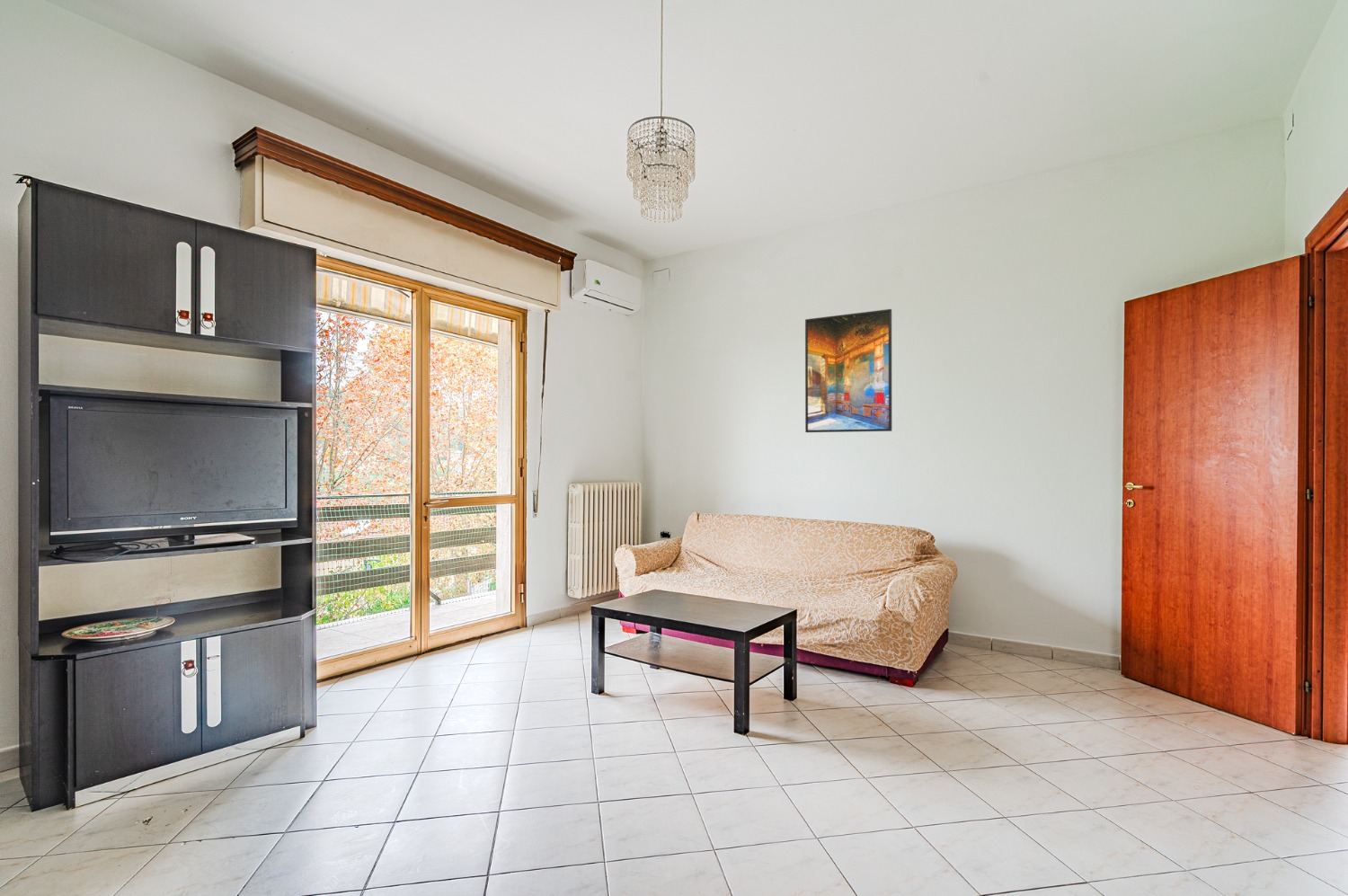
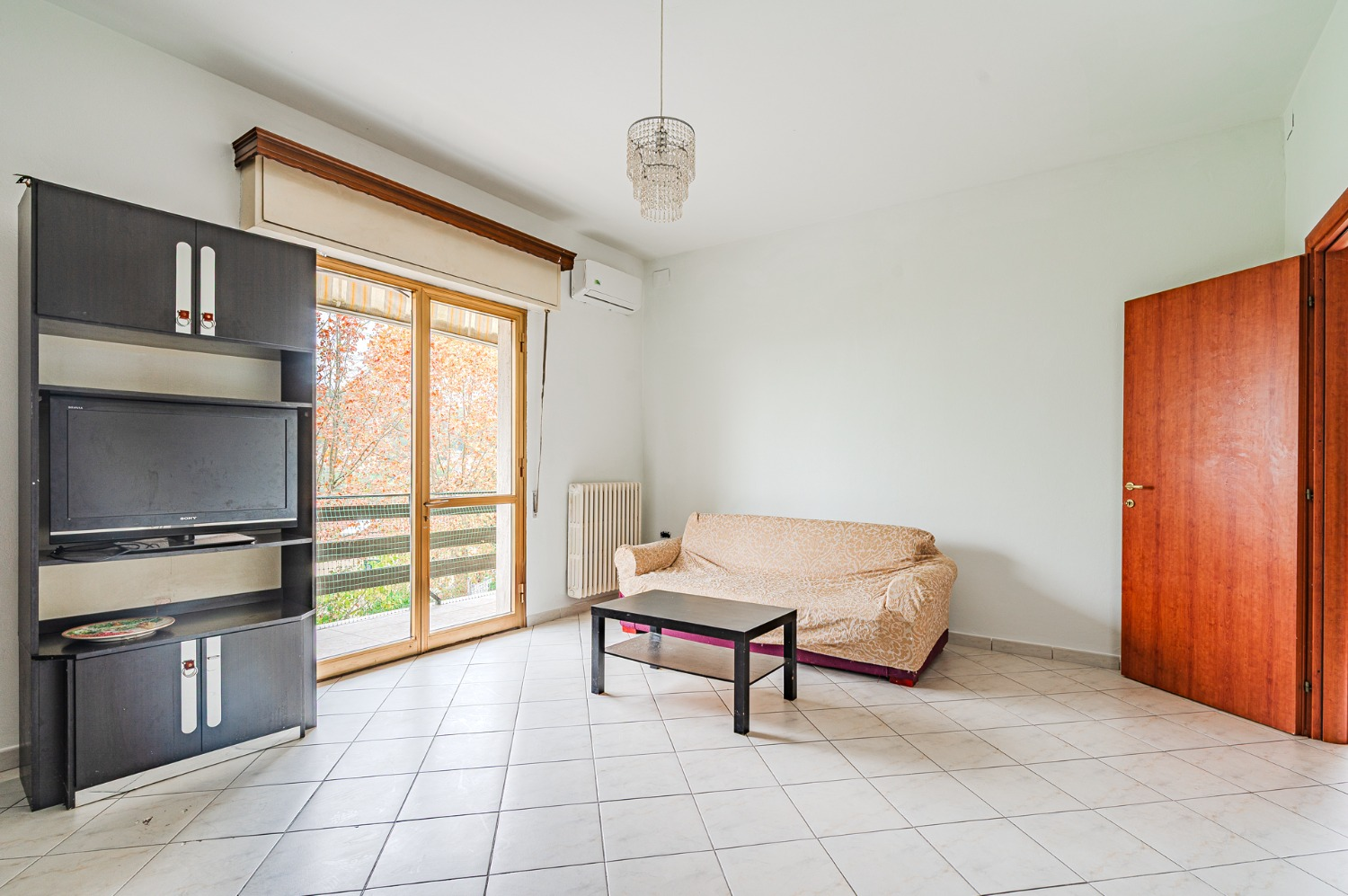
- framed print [804,308,892,433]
